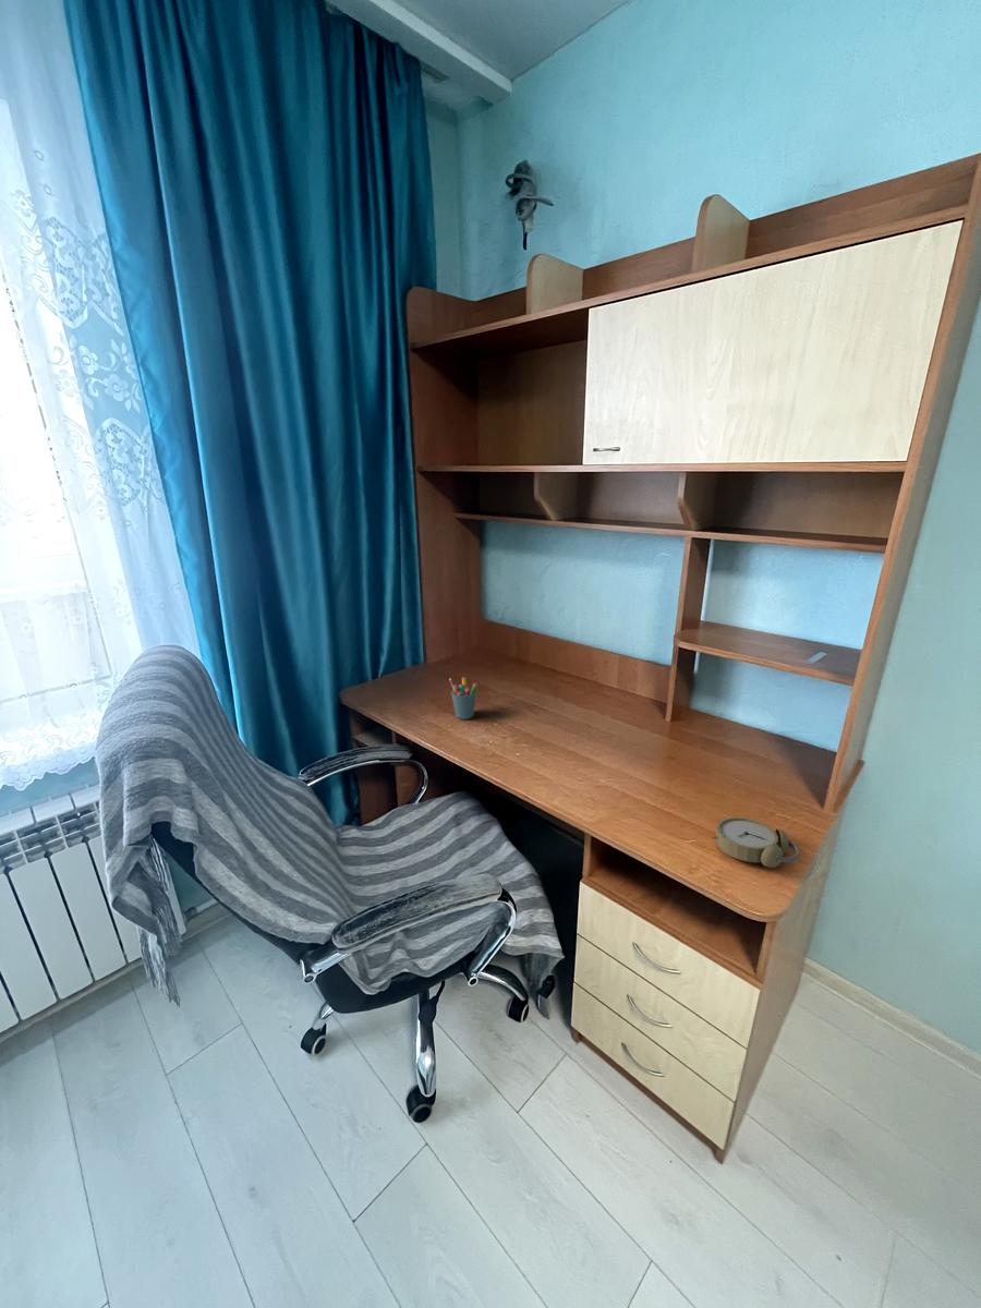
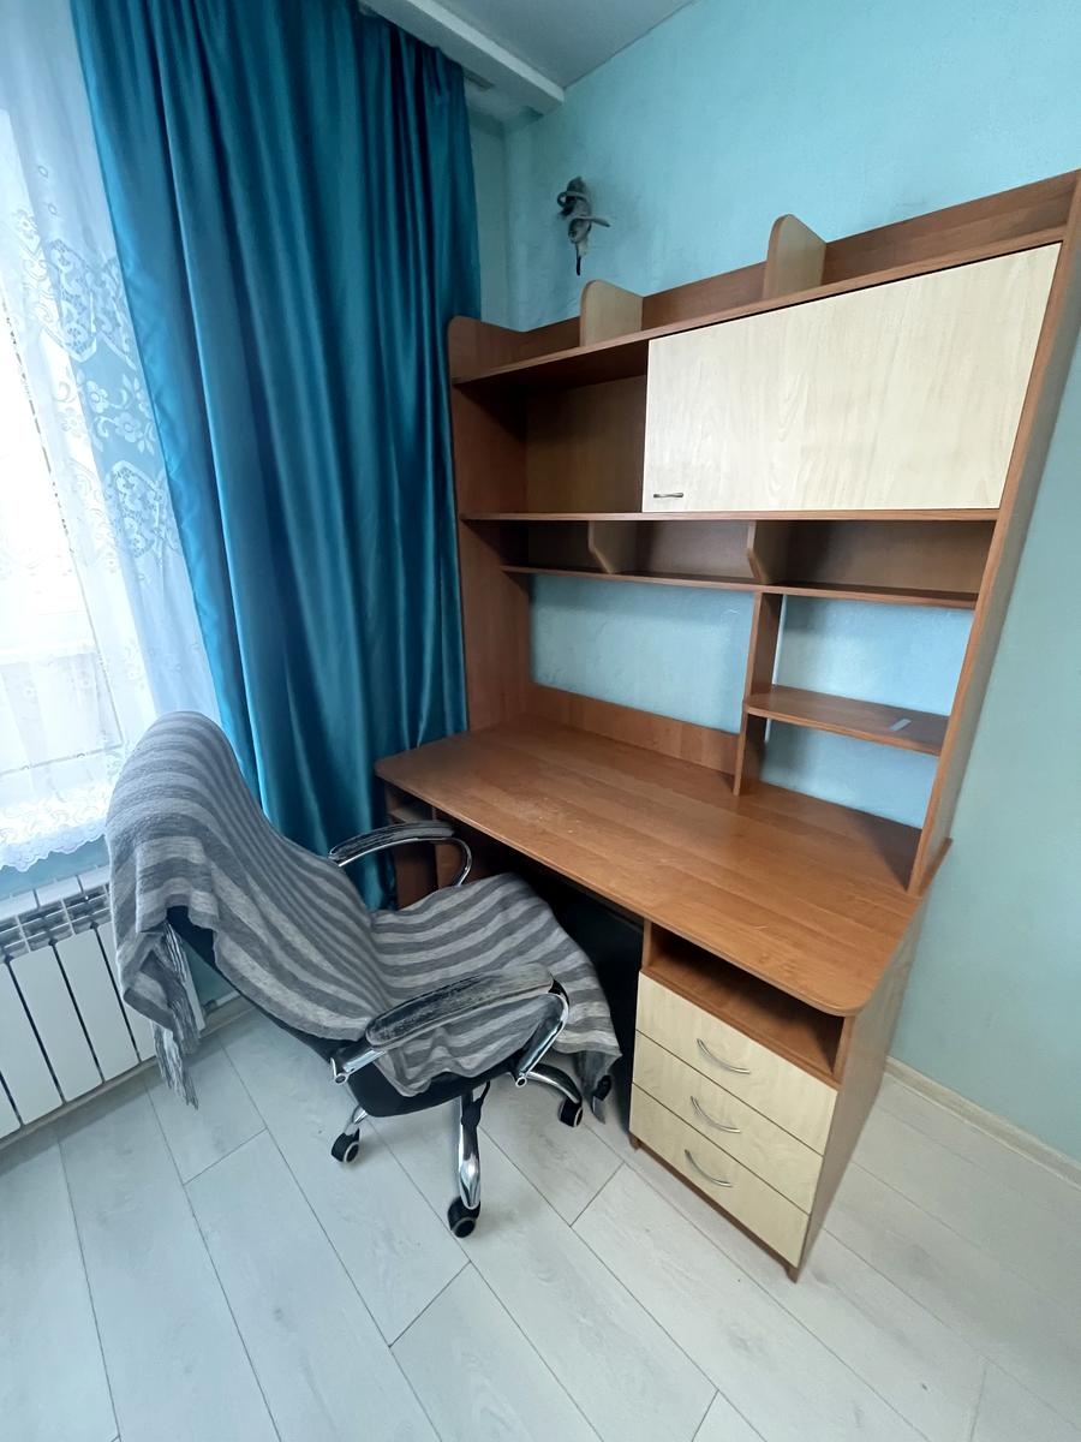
- alarm clock [710,816,799,869]
- pen holder [449,676,479,720]
